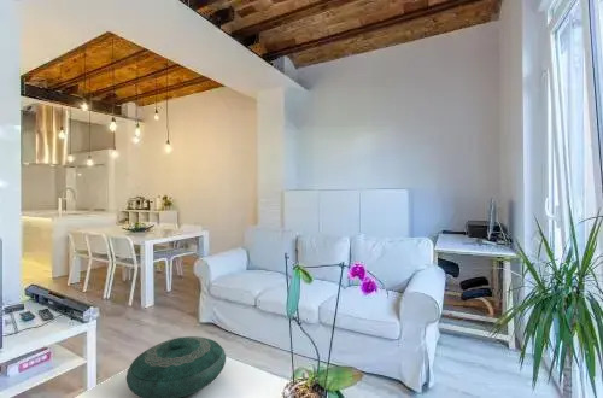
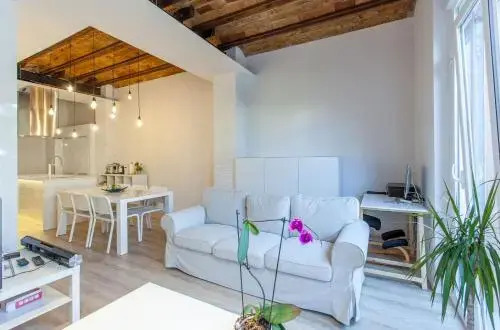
- decorative bowl [124,335,227,398]
